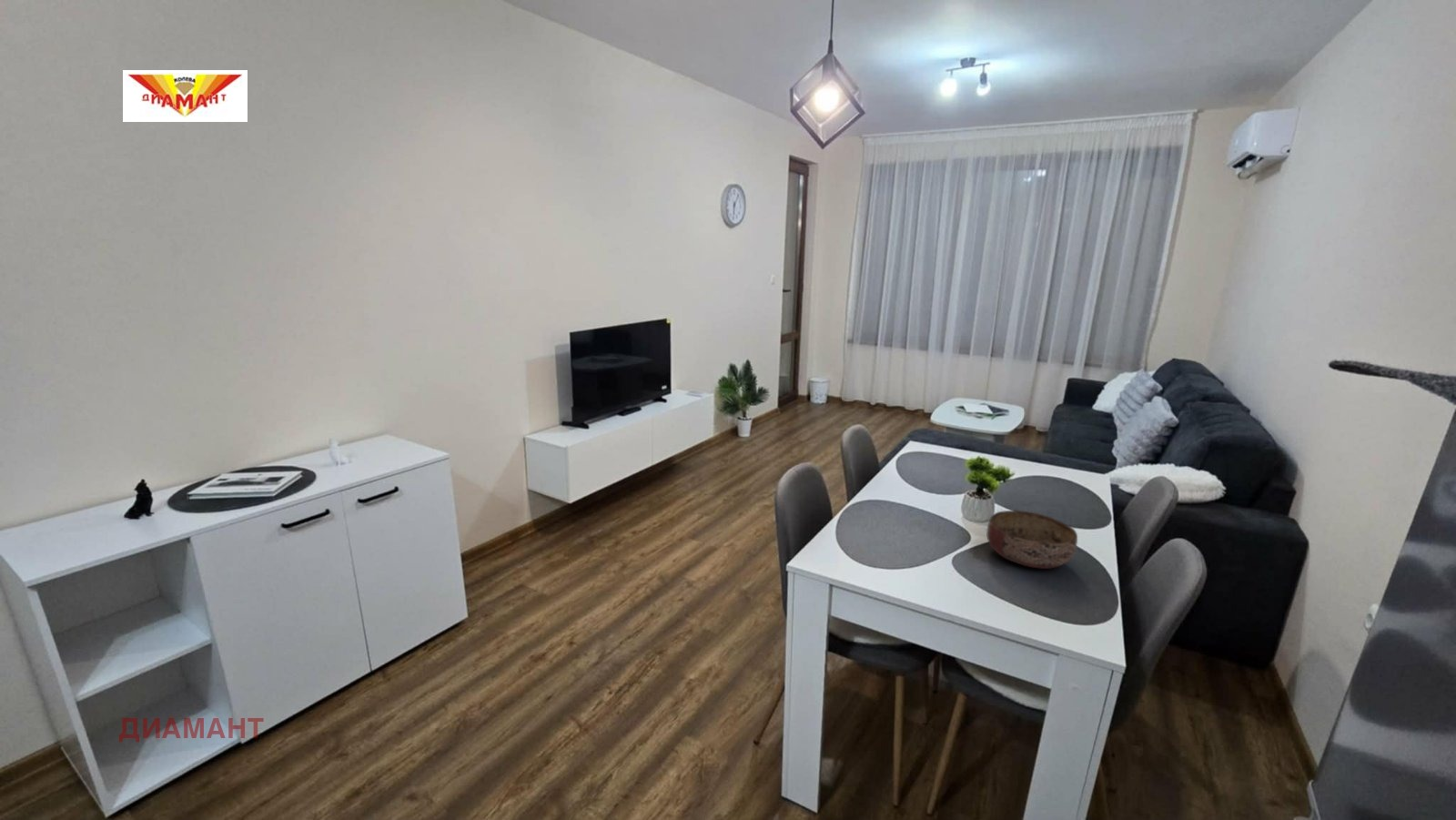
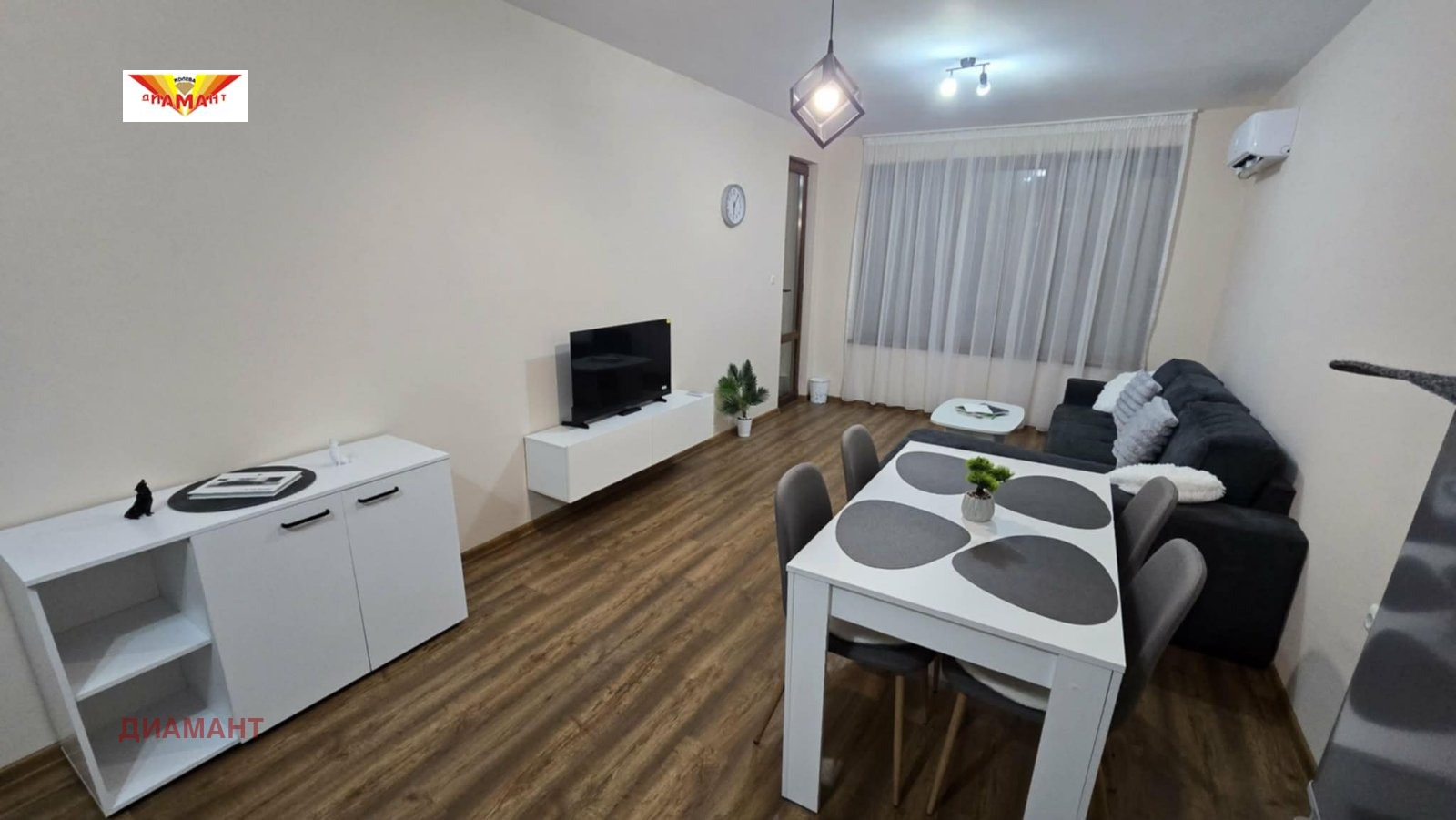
- bowl [986,510,1078,570]
